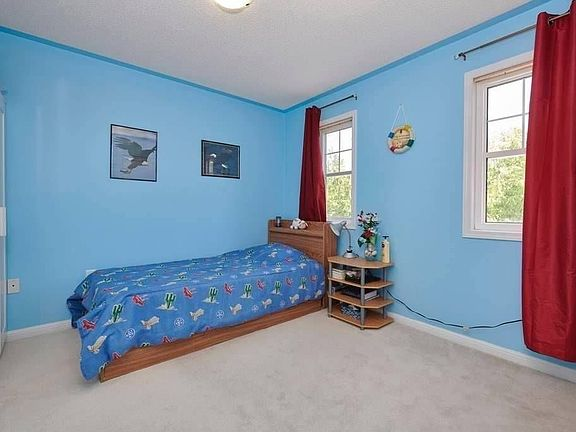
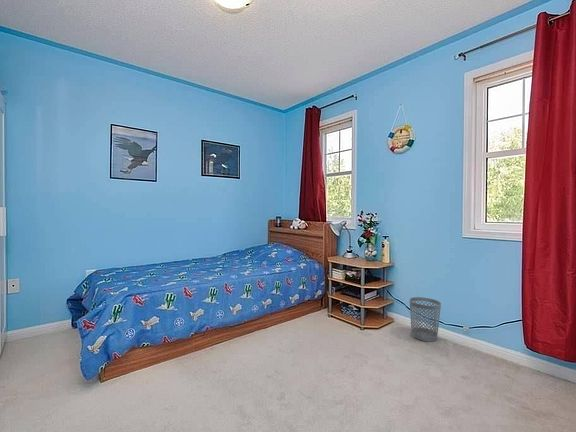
+ wastebasket [408,296,442,343]
